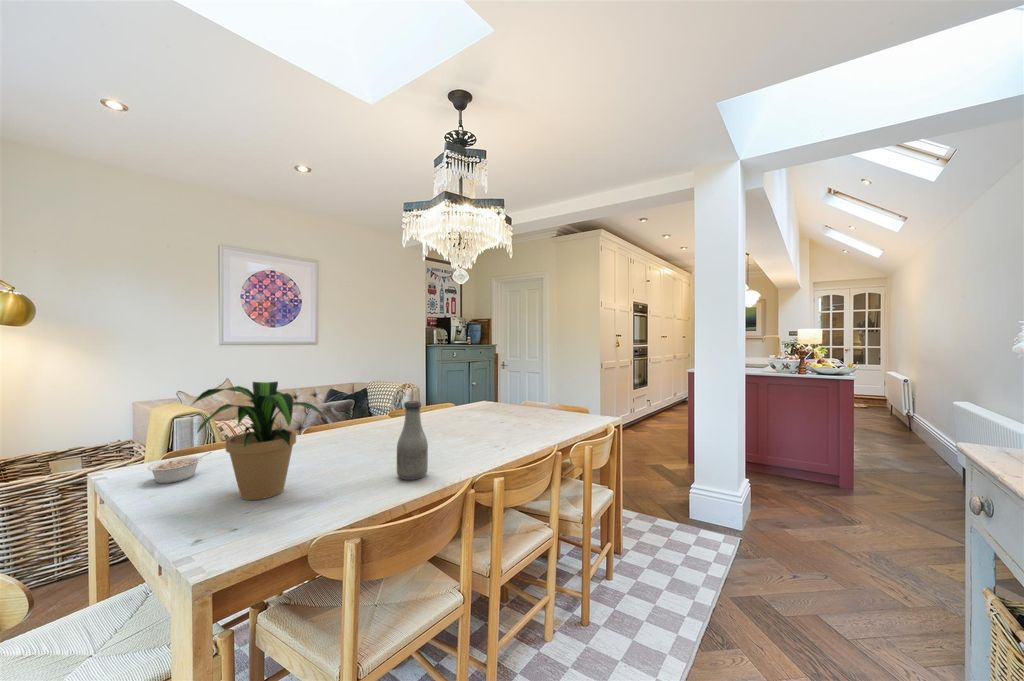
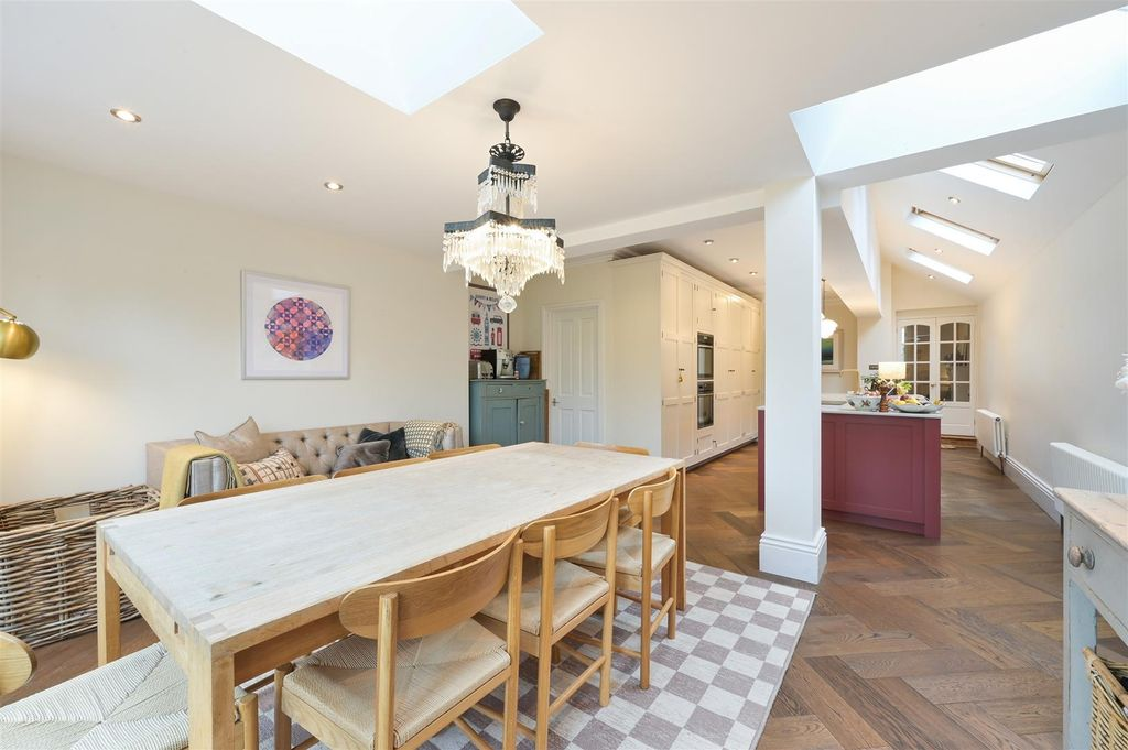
- potted plant [189,380,330,501]
- bottle [396,400,429,481]
- legume [146,451,213,484]
